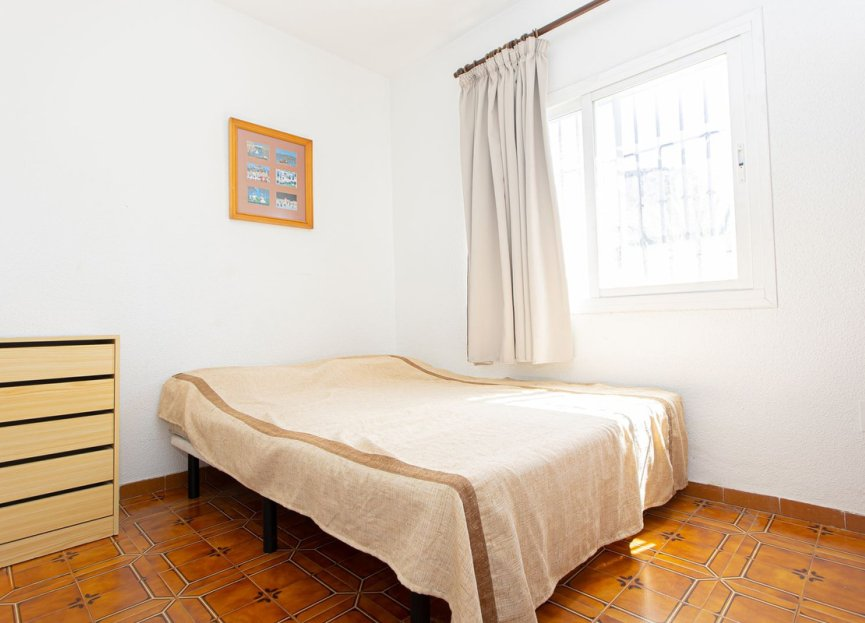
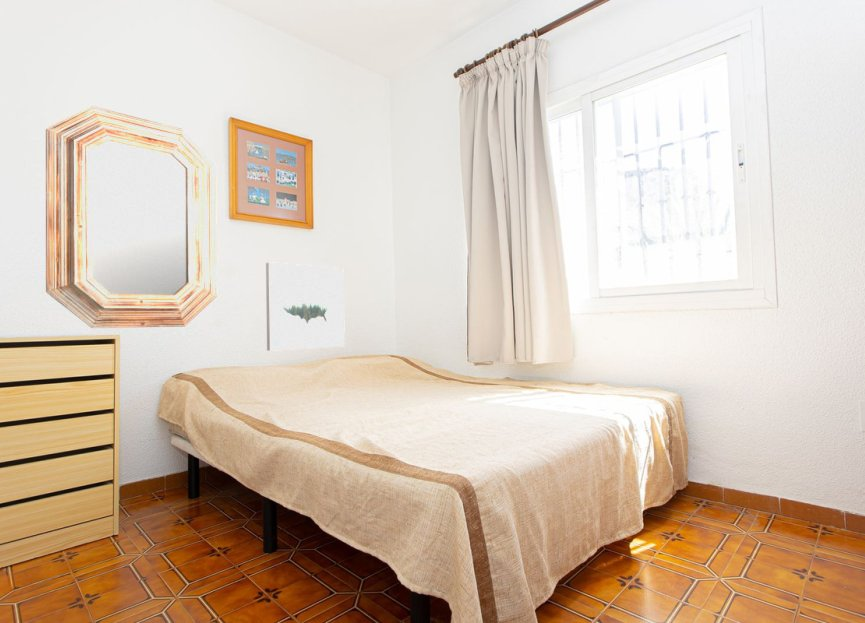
+ home mirror [45,105,218,329]
+ wall art [265,261,346,352]
